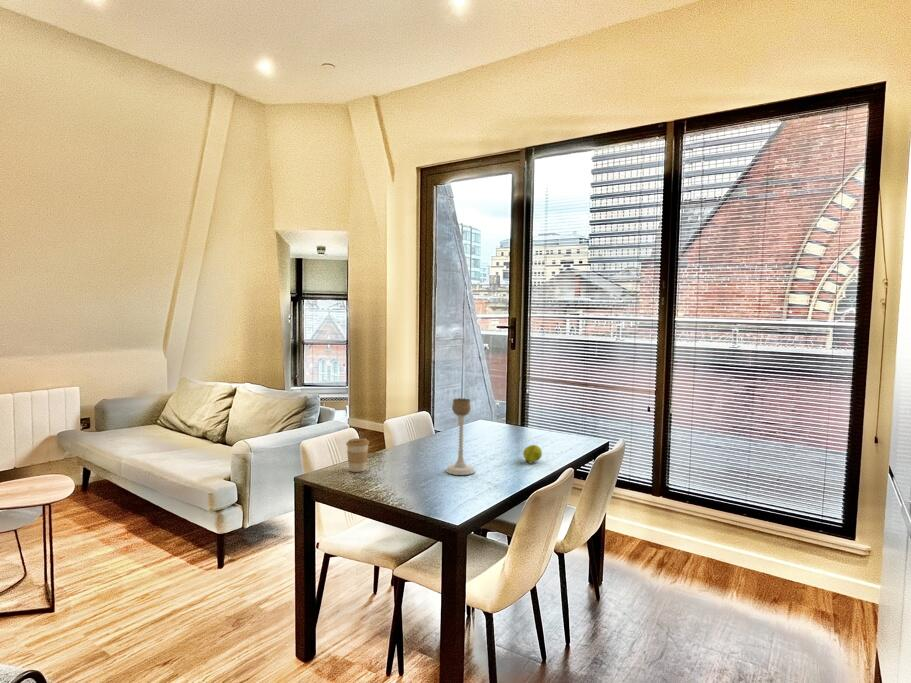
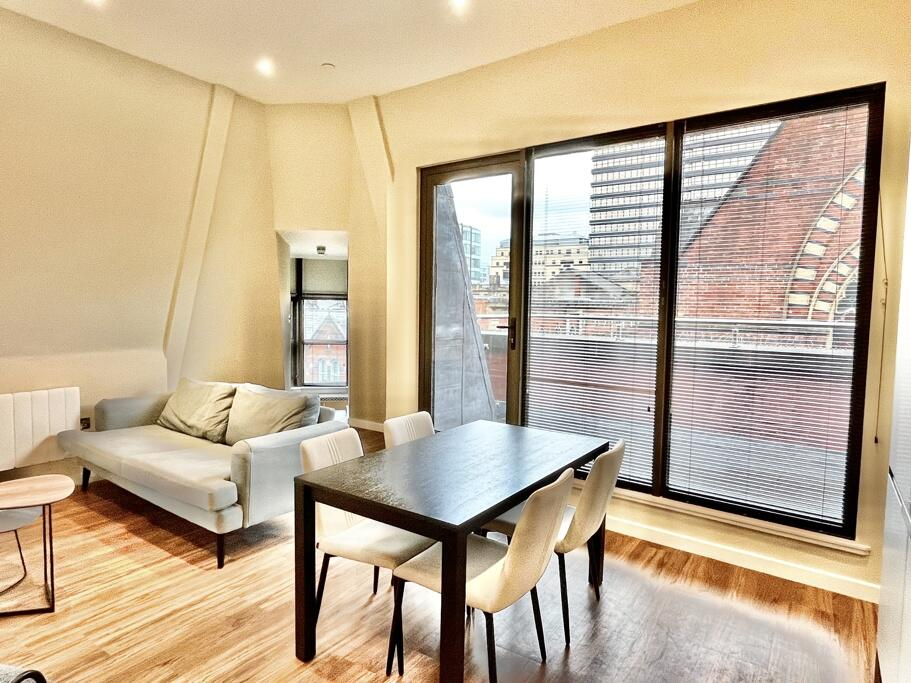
- candle holder [445,397,476,476]
- fruit [518,444,543,465]
- coffee cup [345,437,370,473]
